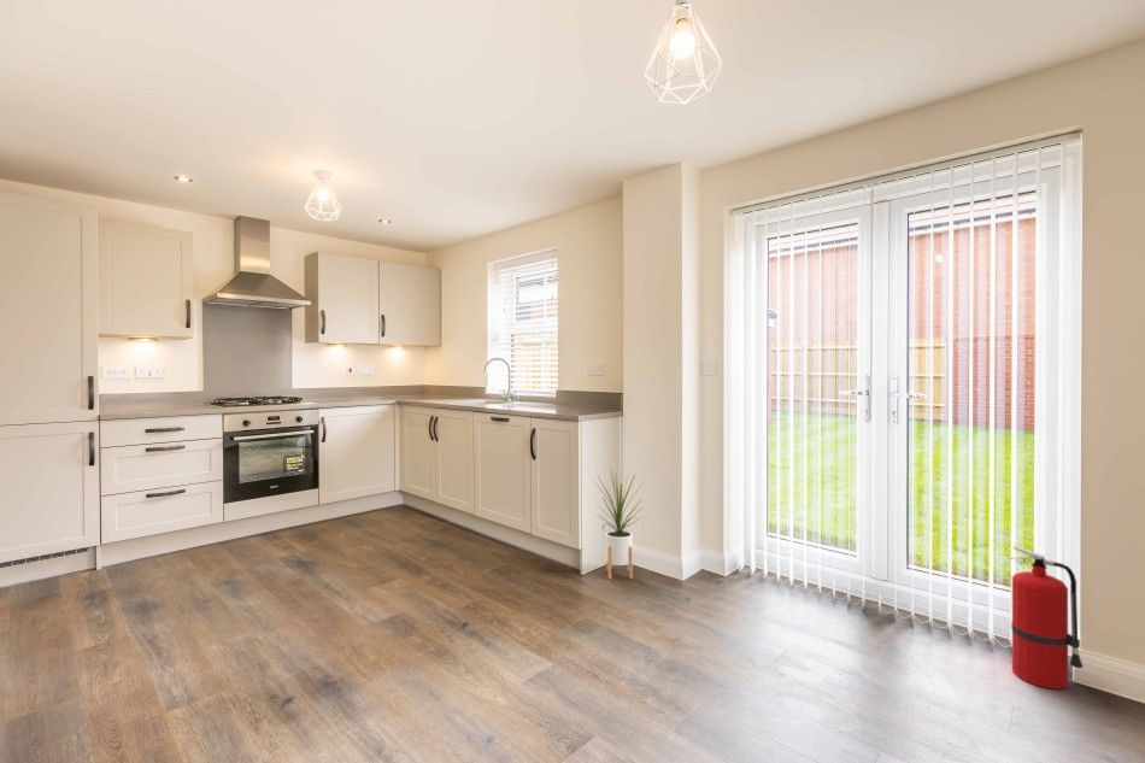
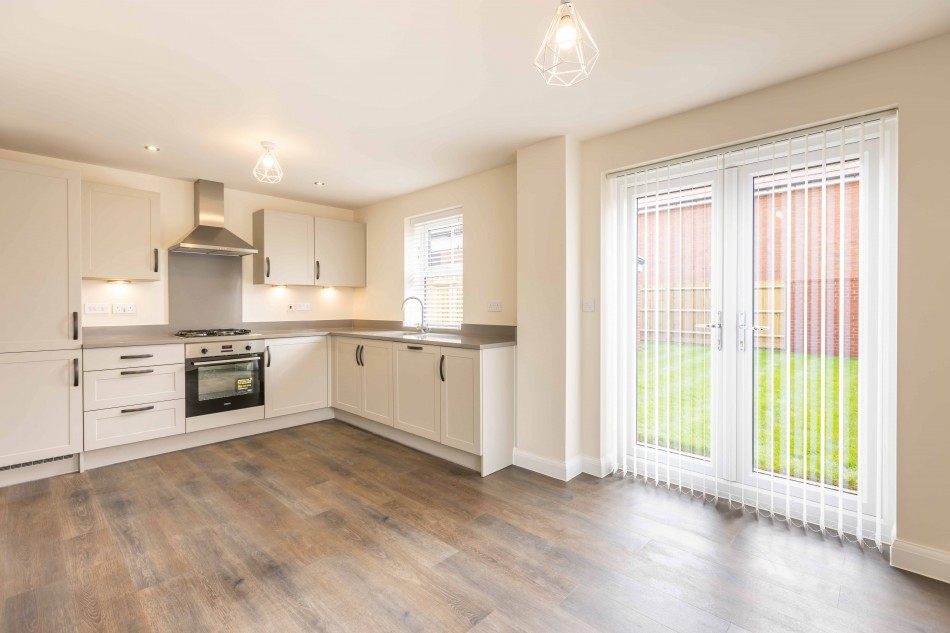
- house plant [585,468,647,580]
- fire extinguisher [1006,545,1085,691]
